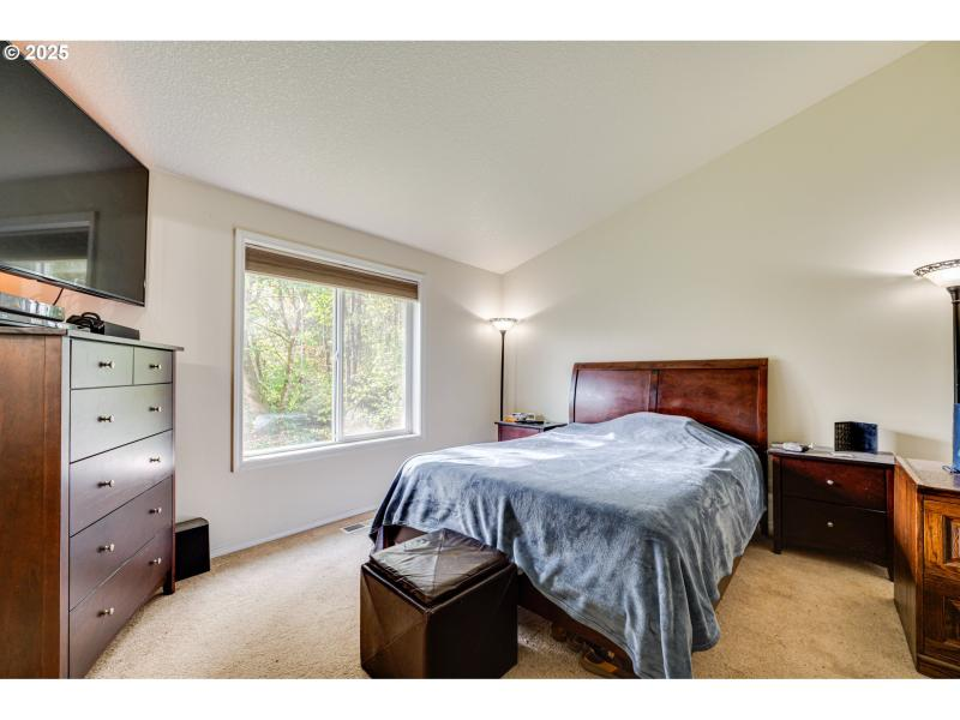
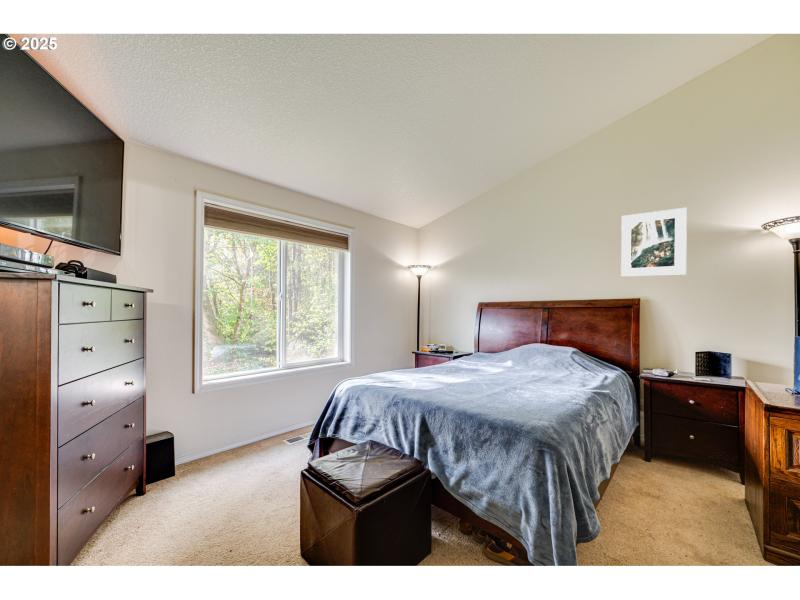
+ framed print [620,207,688,278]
